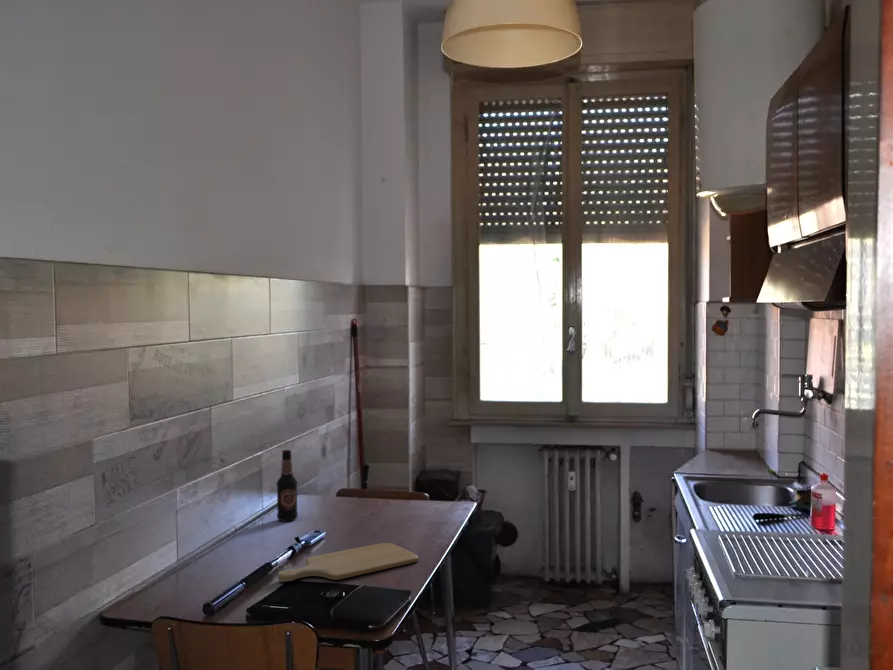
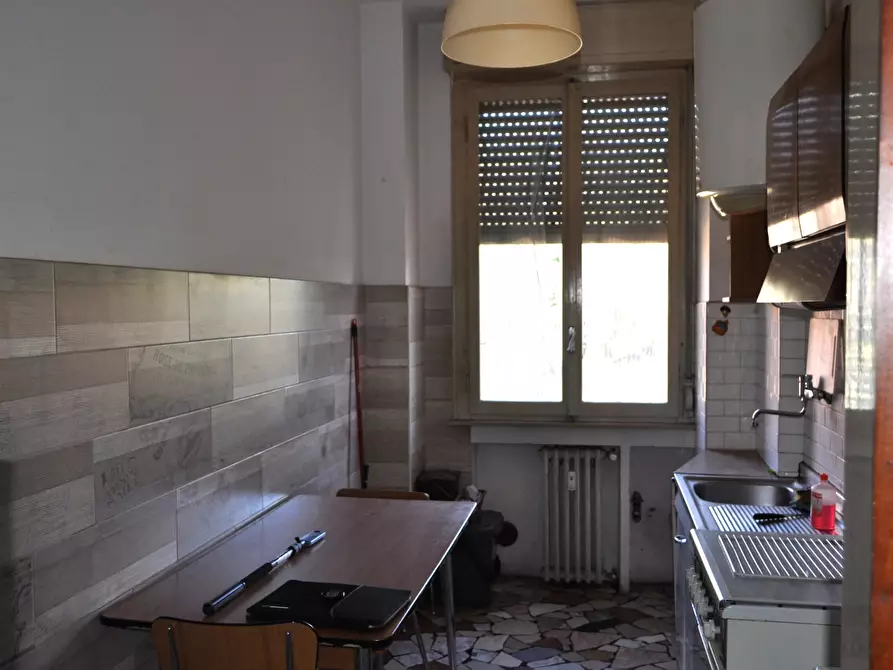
- bottle [276,449,299,522]
- chopping board [277,542,420,582]
